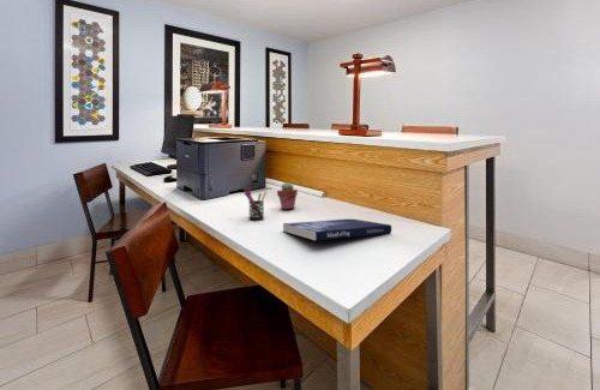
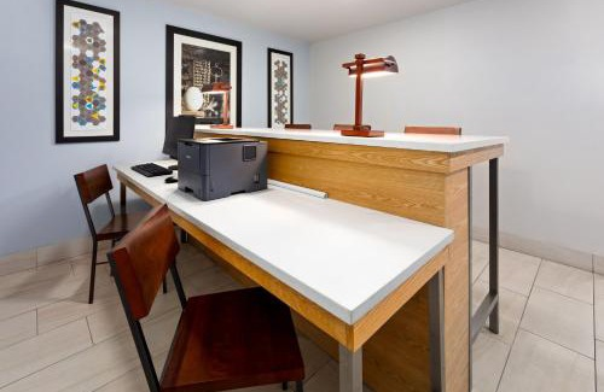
- potted succulent [276,181,299,210]
- book [282,218,392,242]
- pen holder [244,187,268,221]
